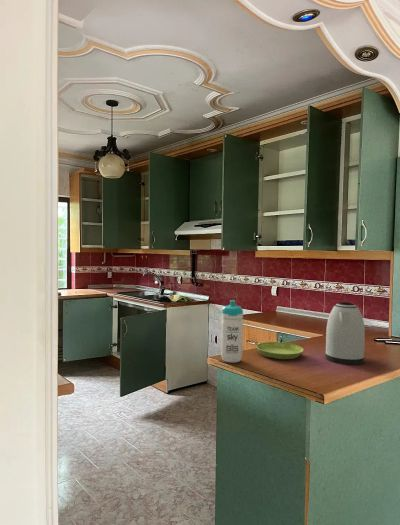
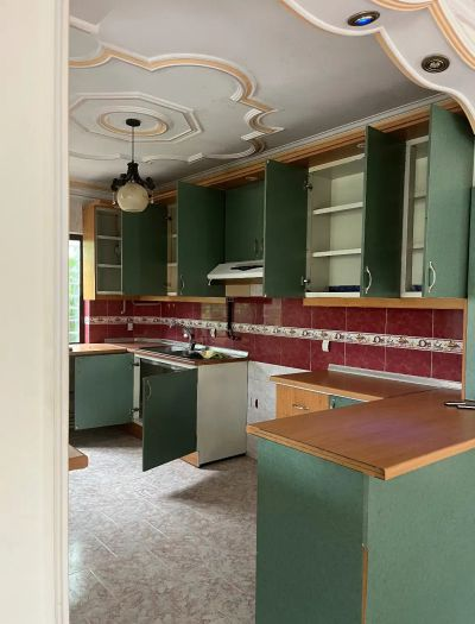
- water bottle [220,299,244,364]
- kettle [324,301,366,366]
- saucer [255,341,304,360]
